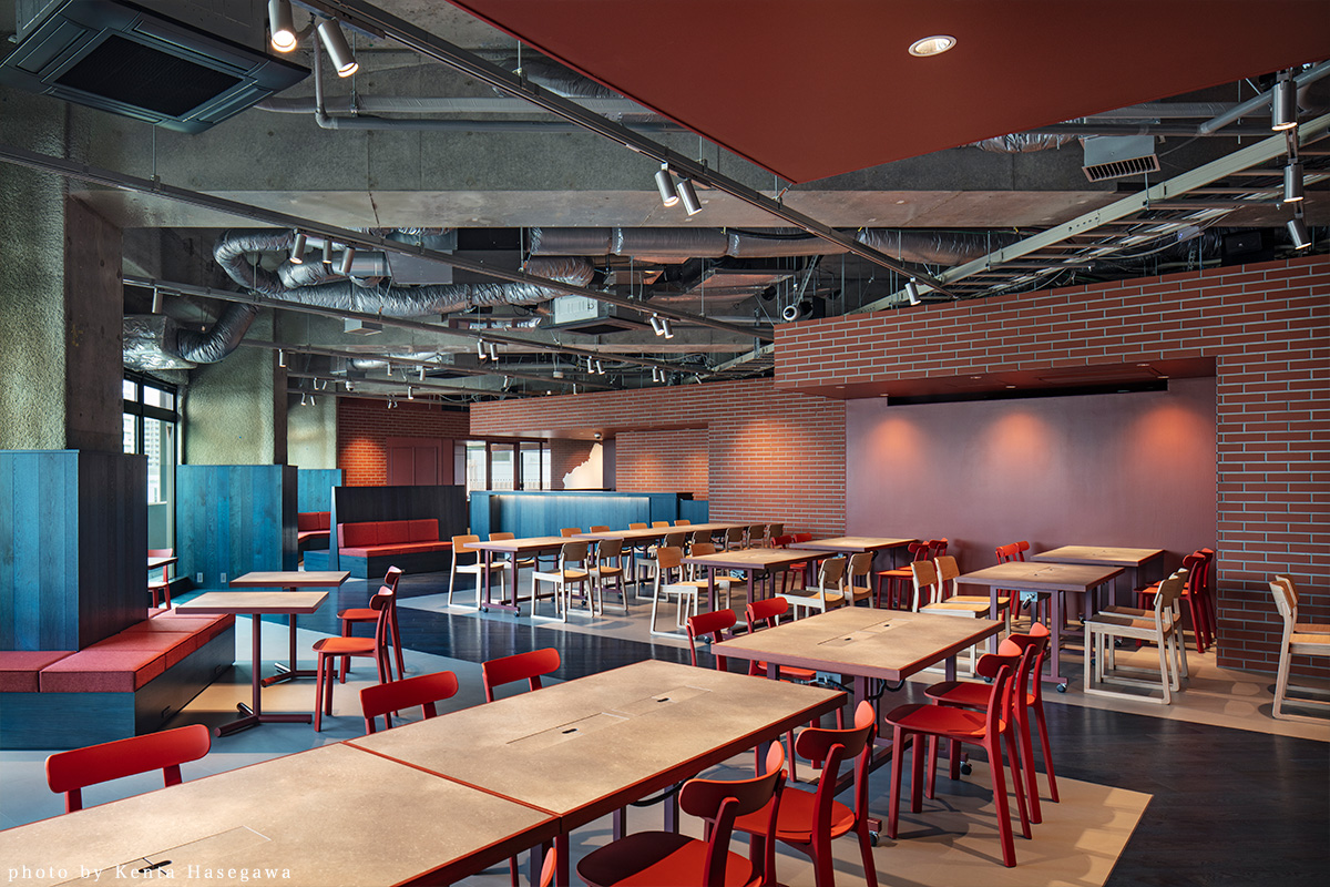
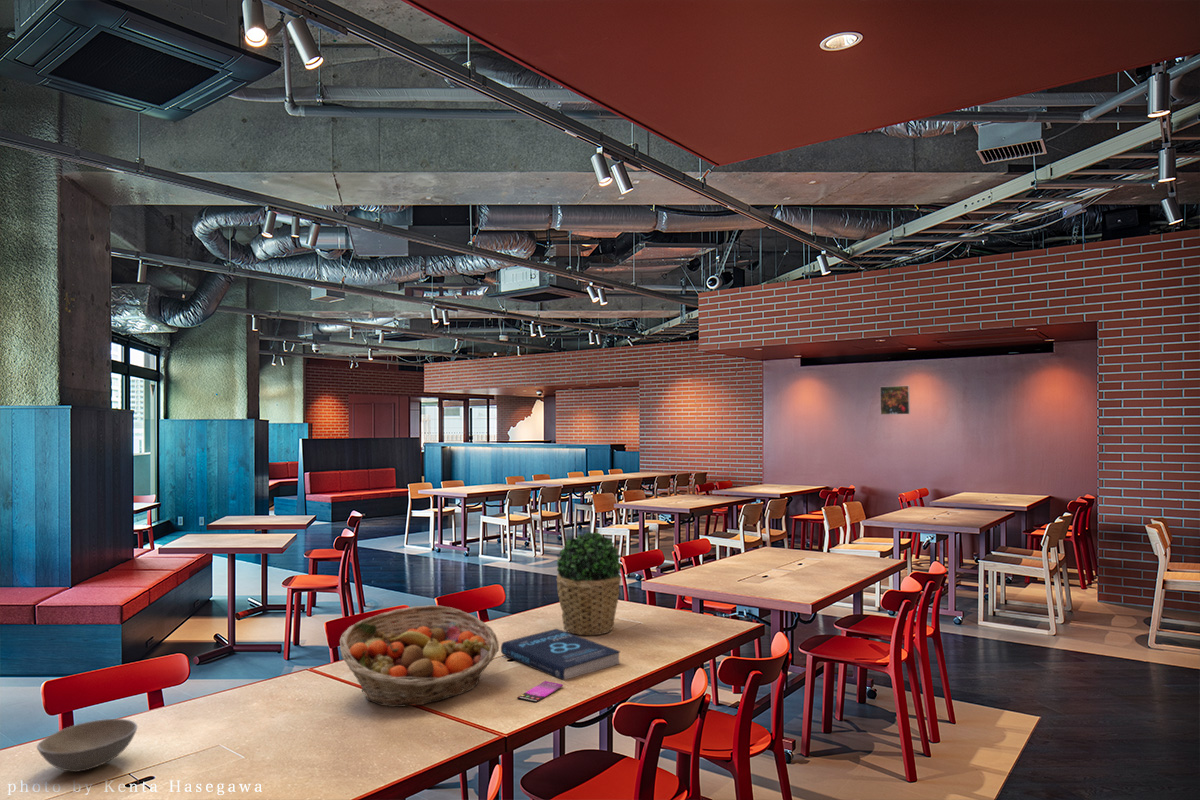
+ smartphone [516,680,564,704]
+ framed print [879,385,911,416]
+ potted plant [556,531,622,636]
+ soup bowl [36,718,138,773]
+ book [500,628,622,681]
+ fruit basket [339,604,500,708]
